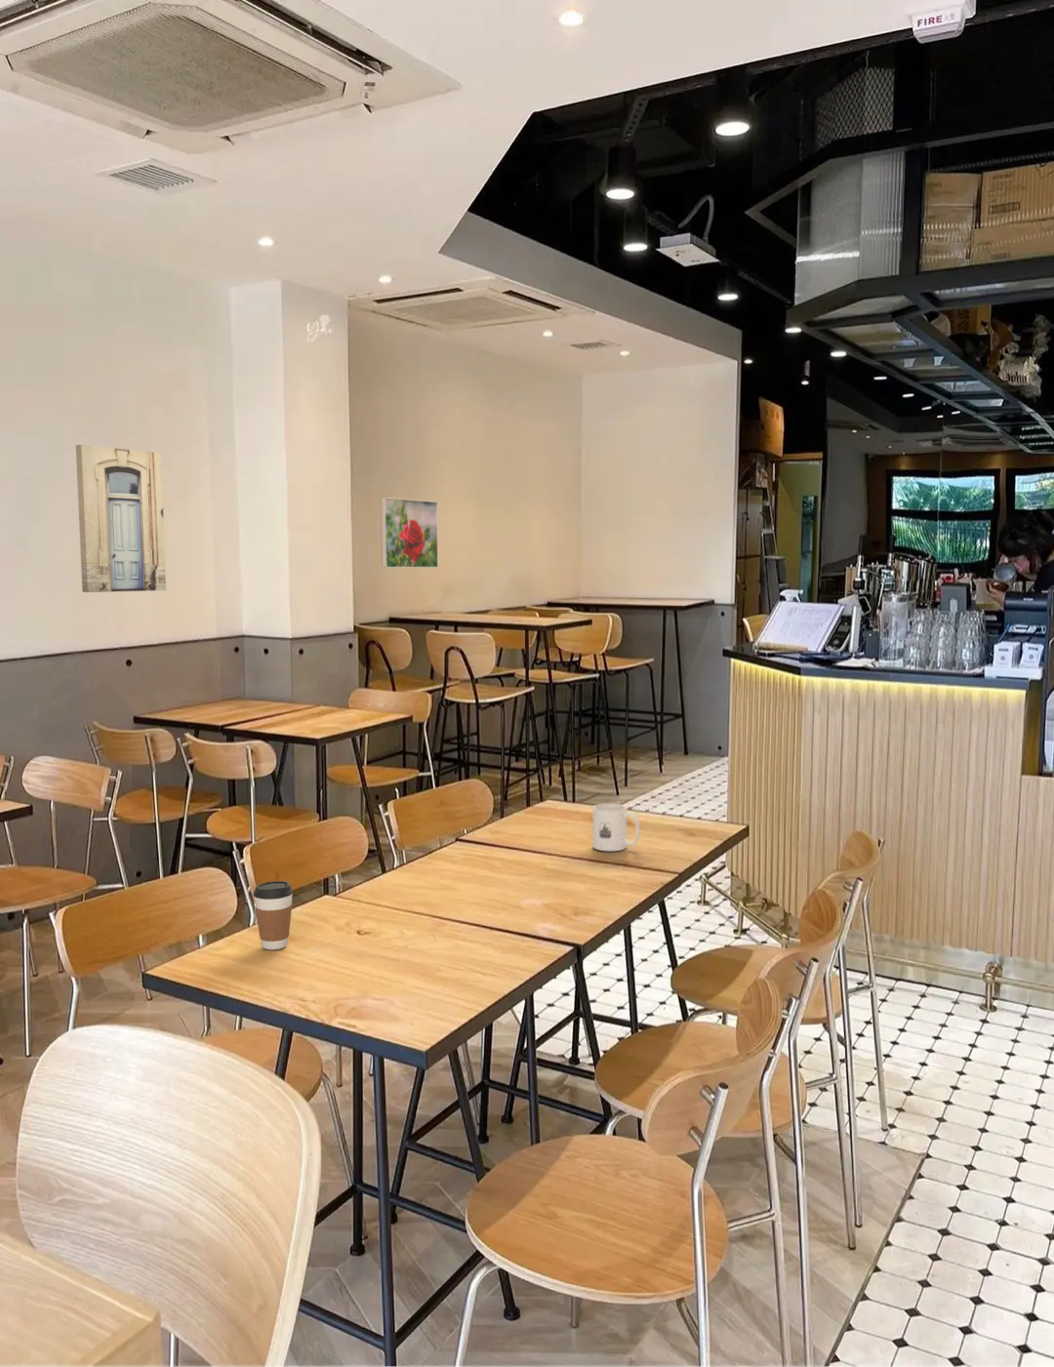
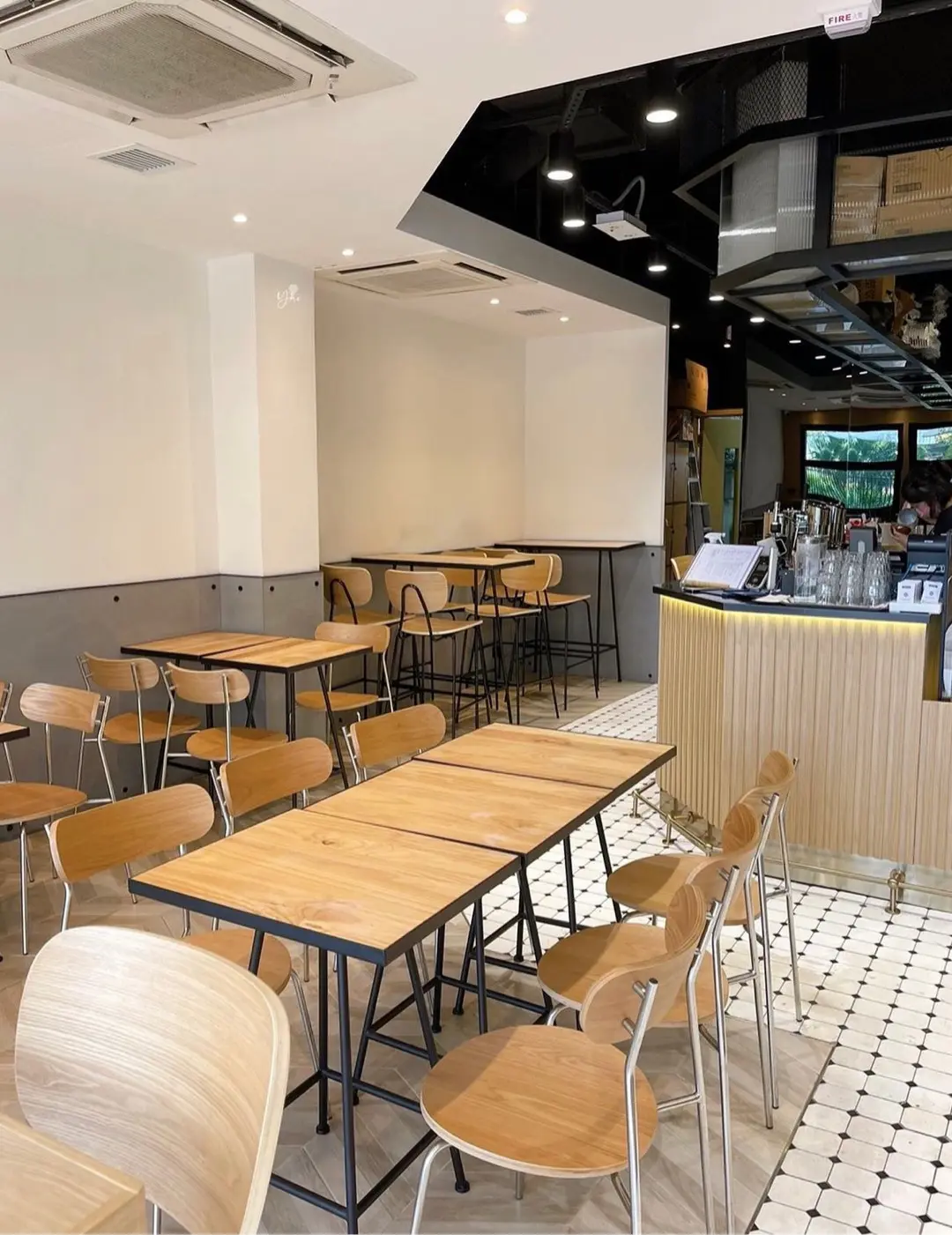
- wall art [75,444,167,593]
- mug [591,802,640,852]
- coffee cup [252,880,293,951]
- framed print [380,497,440,569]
